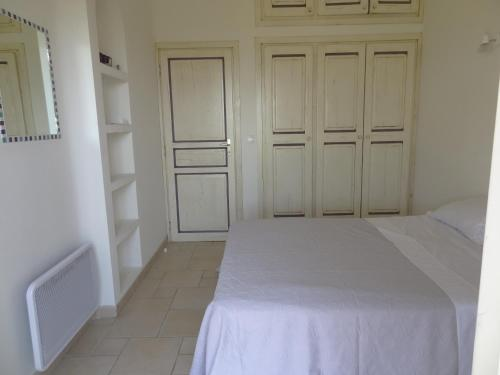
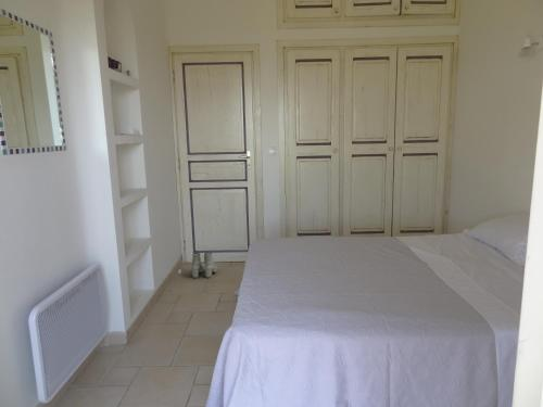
+ boots [191,252,218,279]
